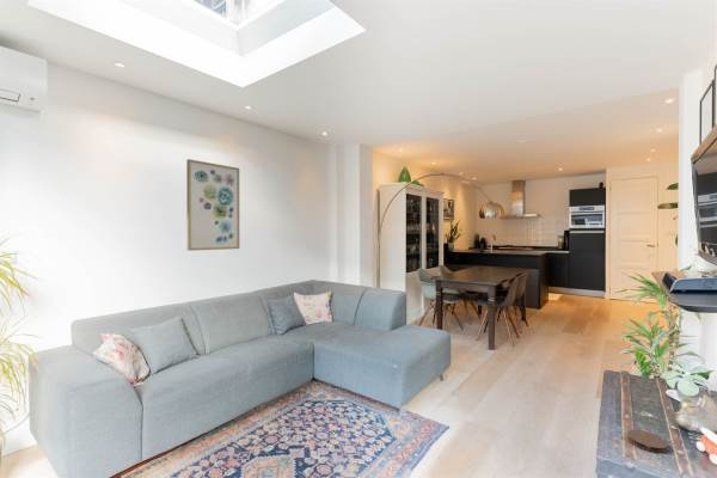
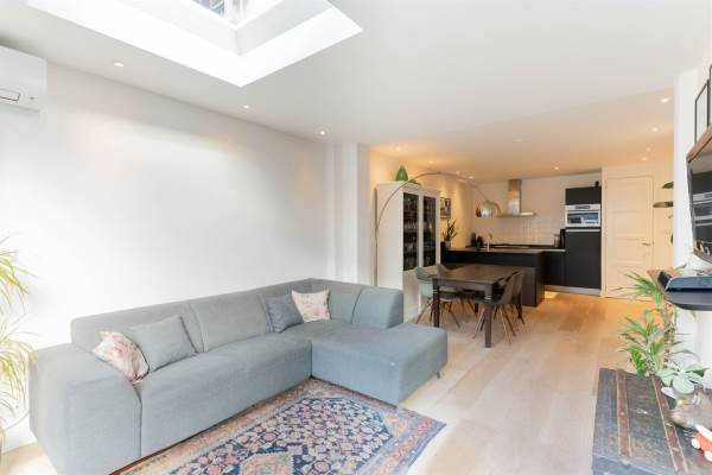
- coaster [626,429,669,454]
- wall art [185,158,240,252]
